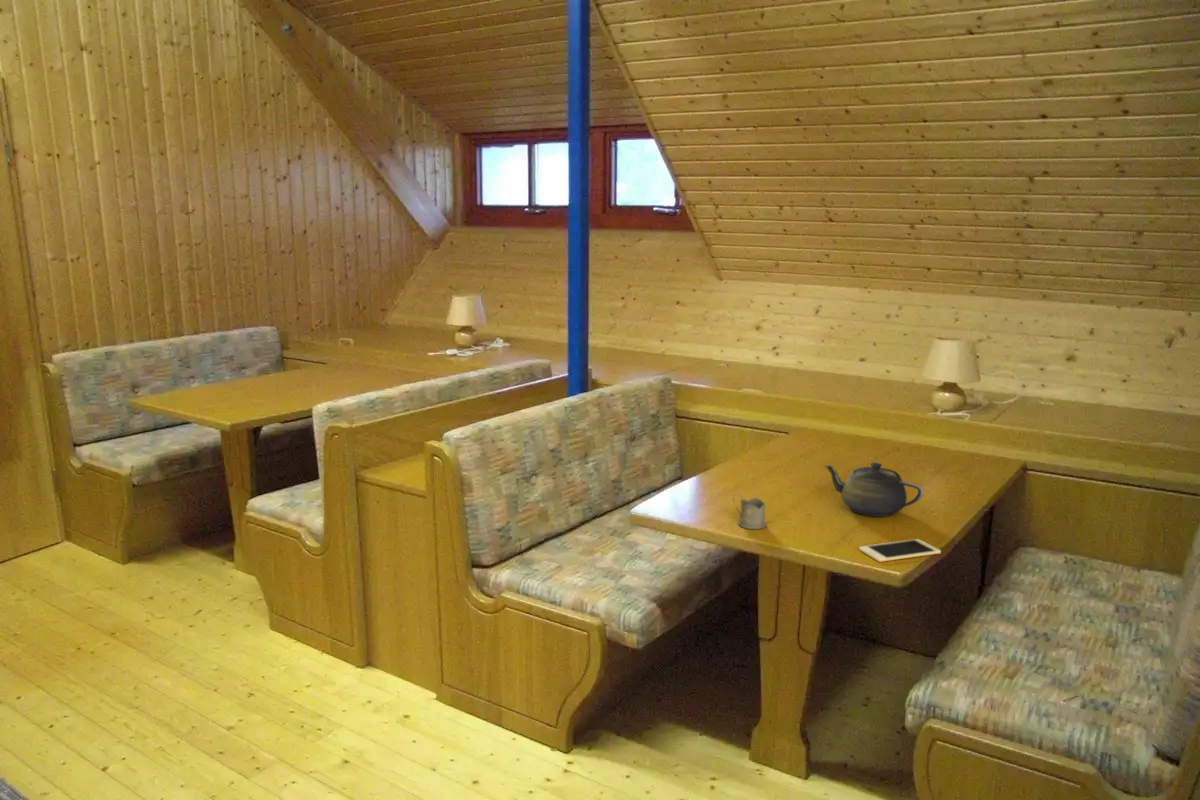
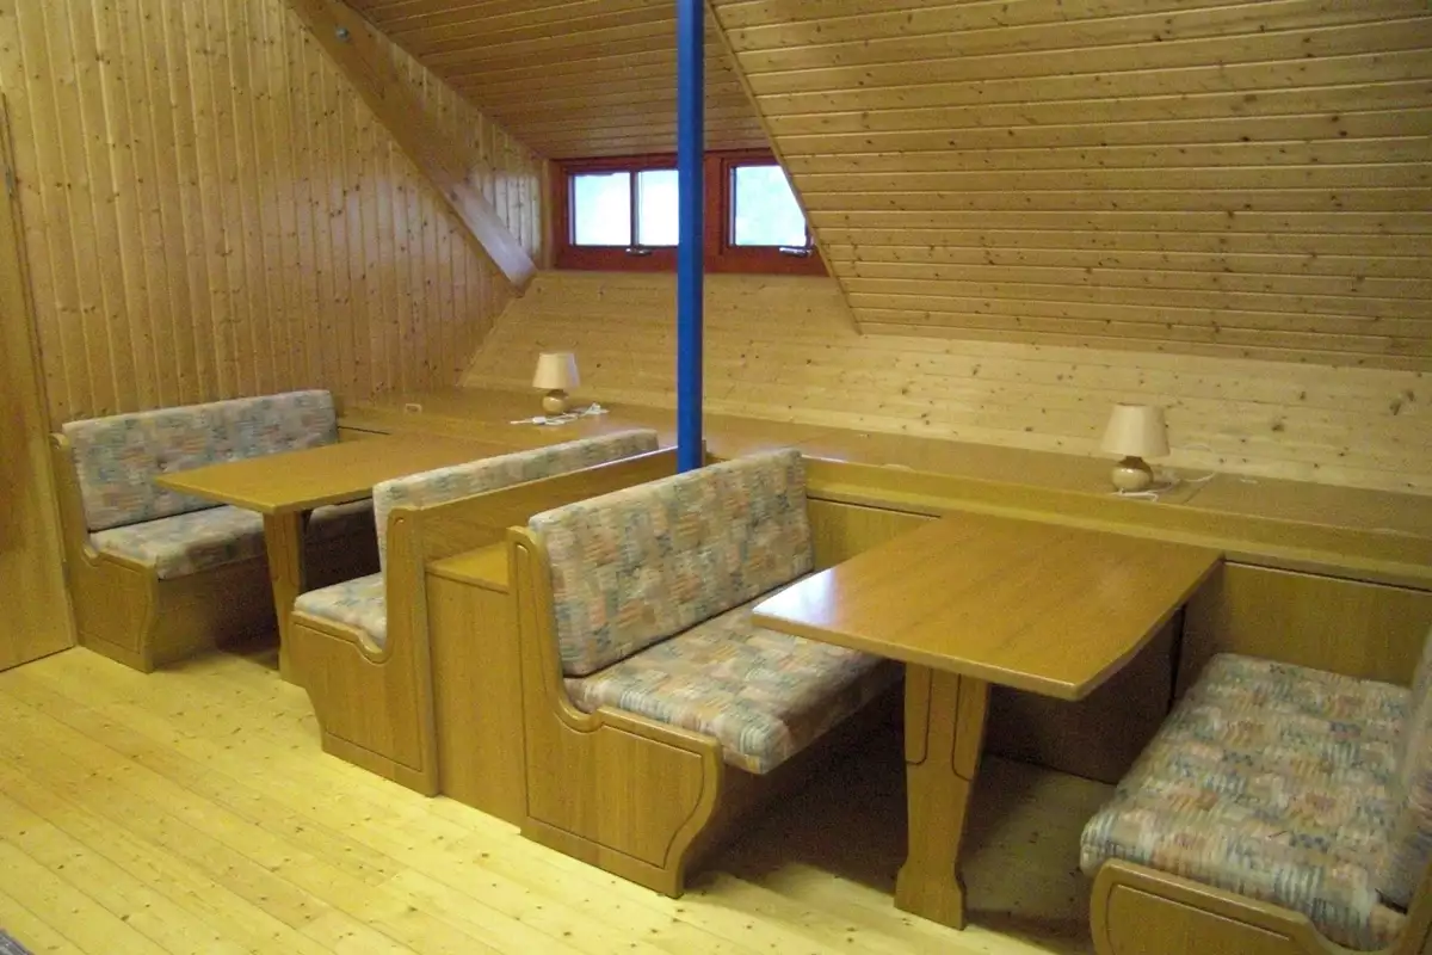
- teapot [823,461,924,518]
- cell phone [858,538,942,563]
- tea glass holder [732,493,768,530]
